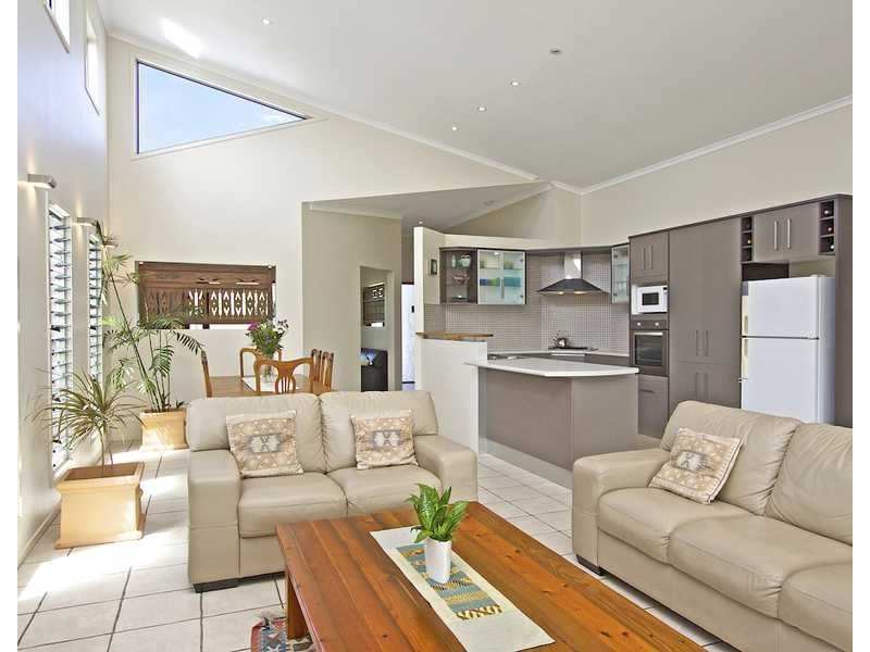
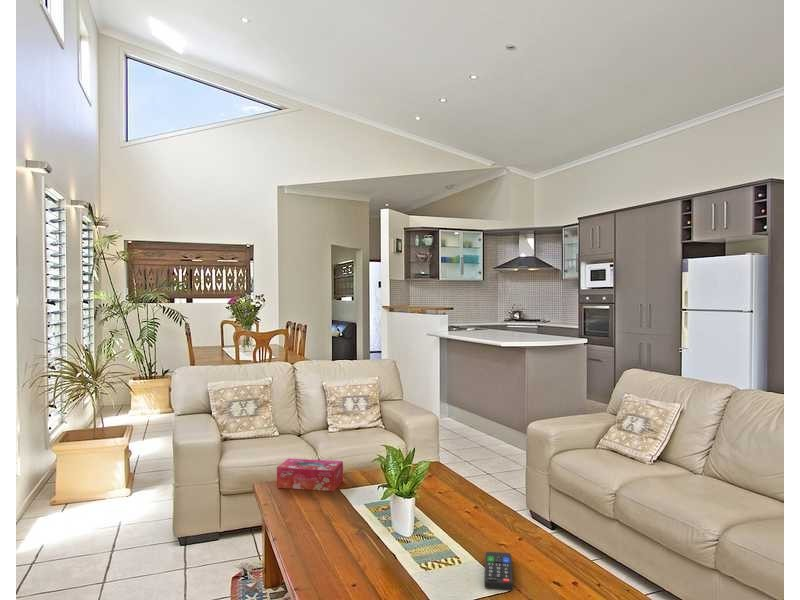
+ remote control [483,551,514,591]
+ tissue box [276,458,344,492]
